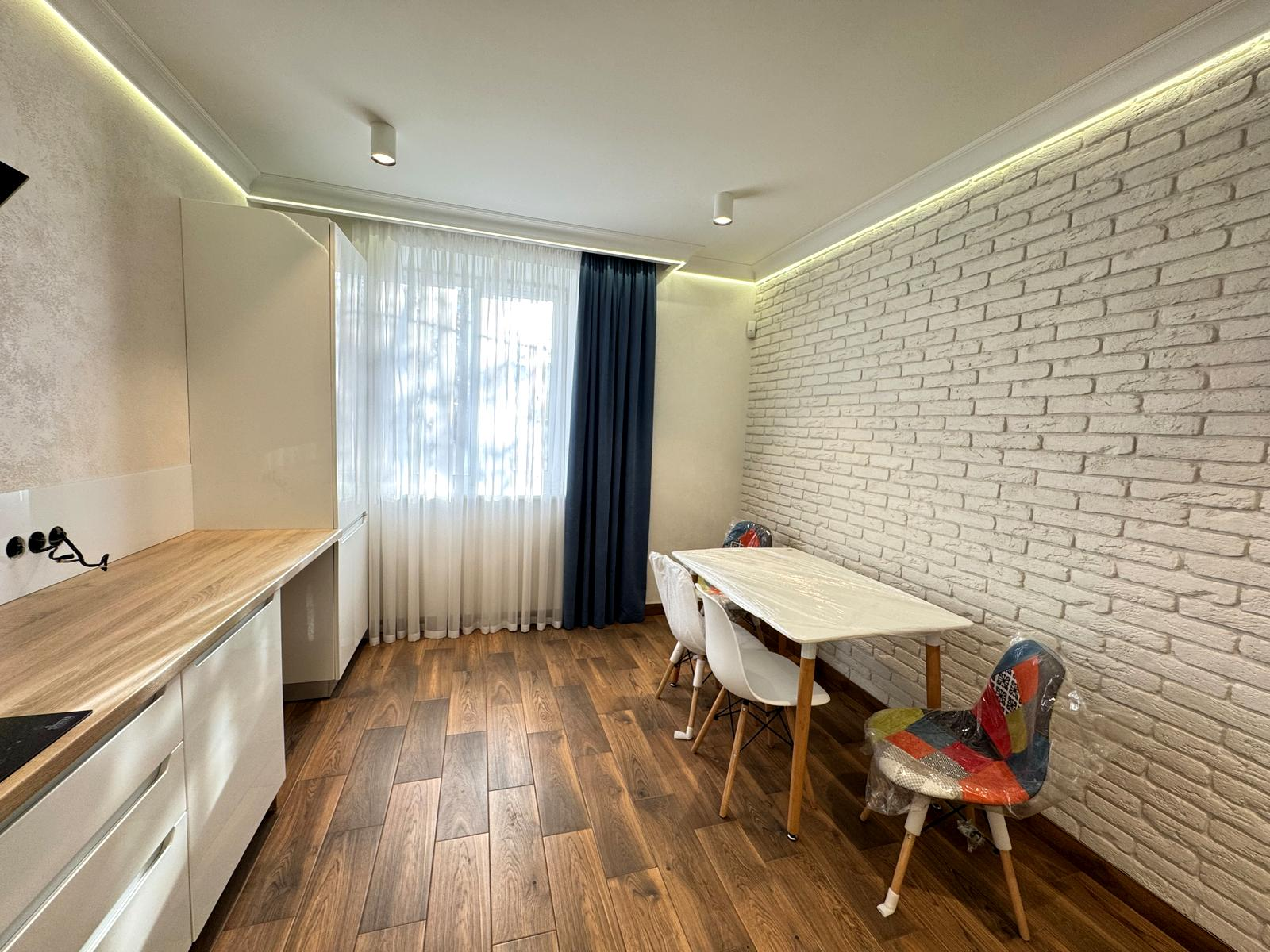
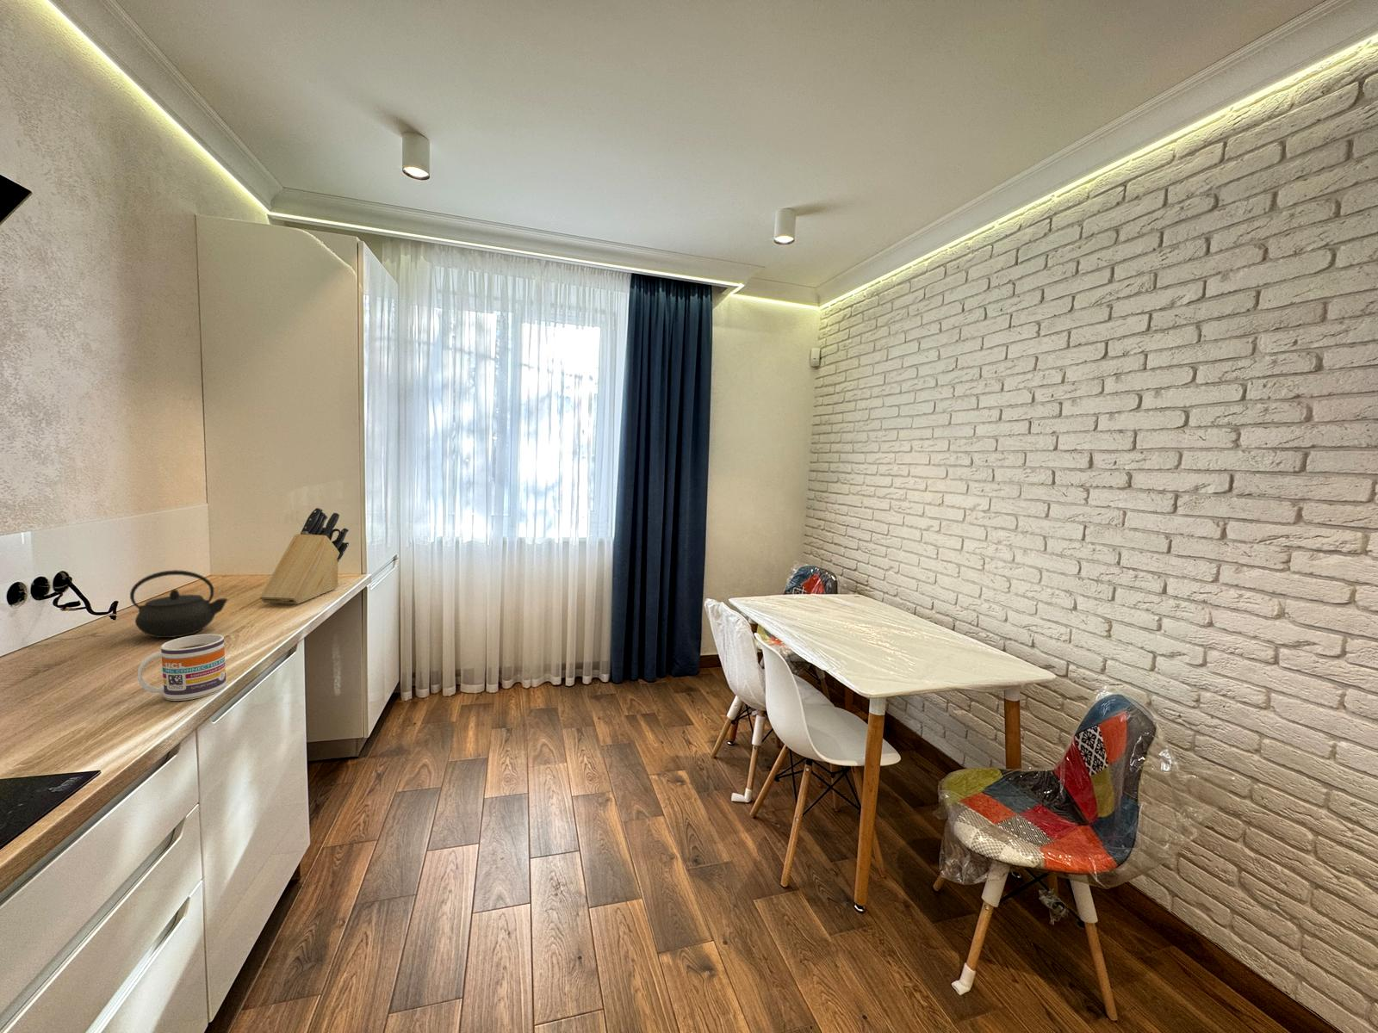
+ mug [137,634,228,702]
+ kettle [129,569,229,639]
+ knife block [259,506,349,605]
